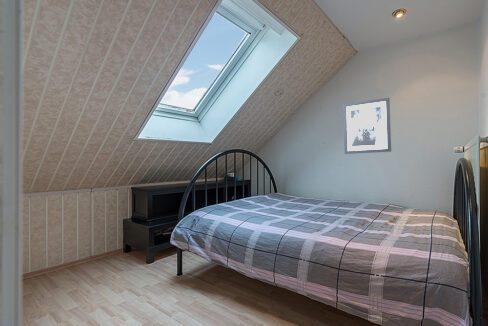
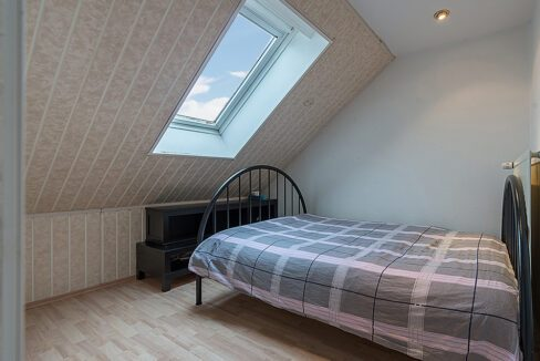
- wall art [342,97,392,155]
